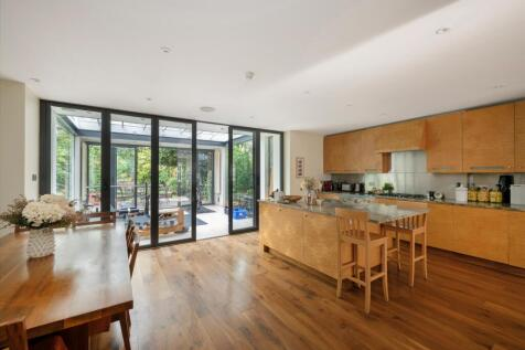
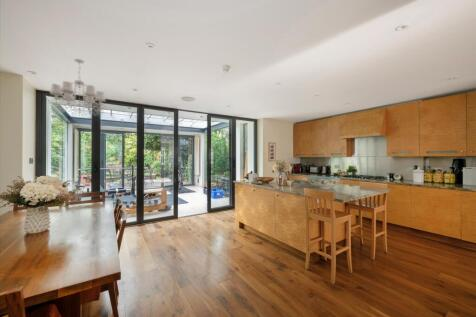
+ chandelier [47,58,110,117]
